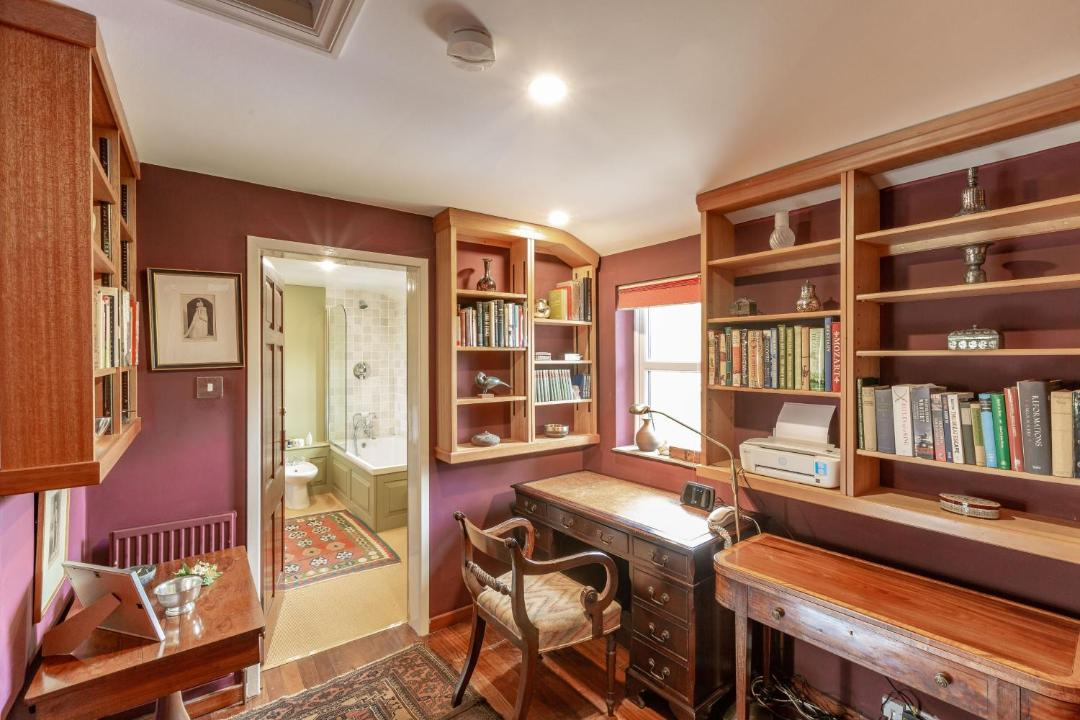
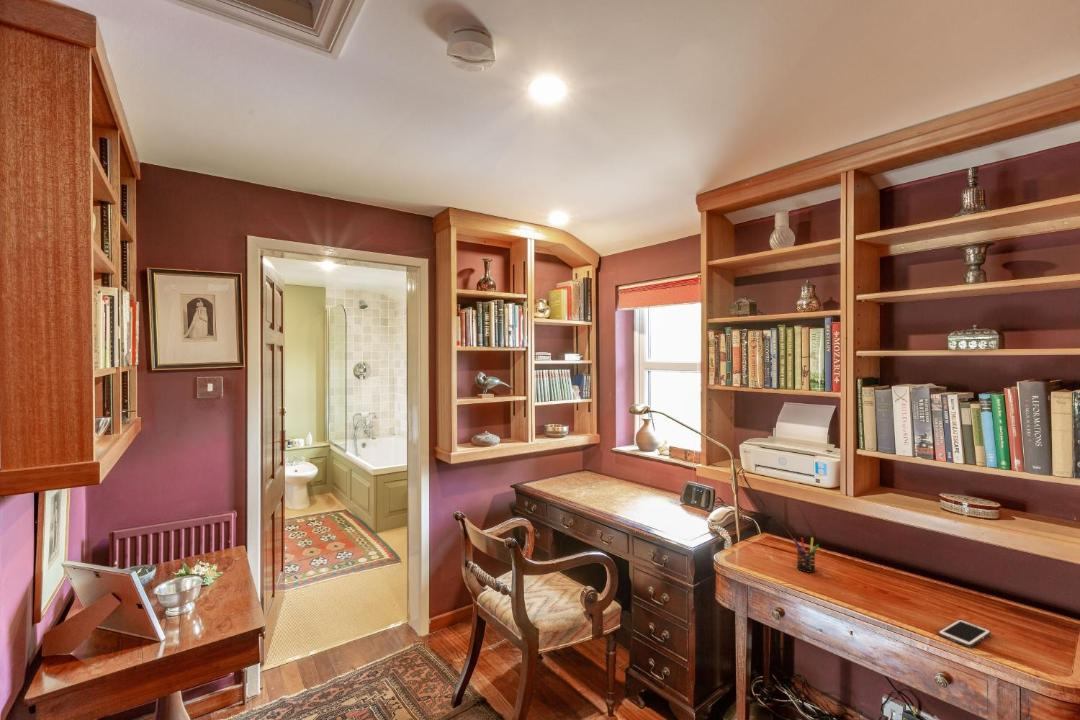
+ pen holder [792,536,820,573]
+ cell phone [937,619,992,648]
